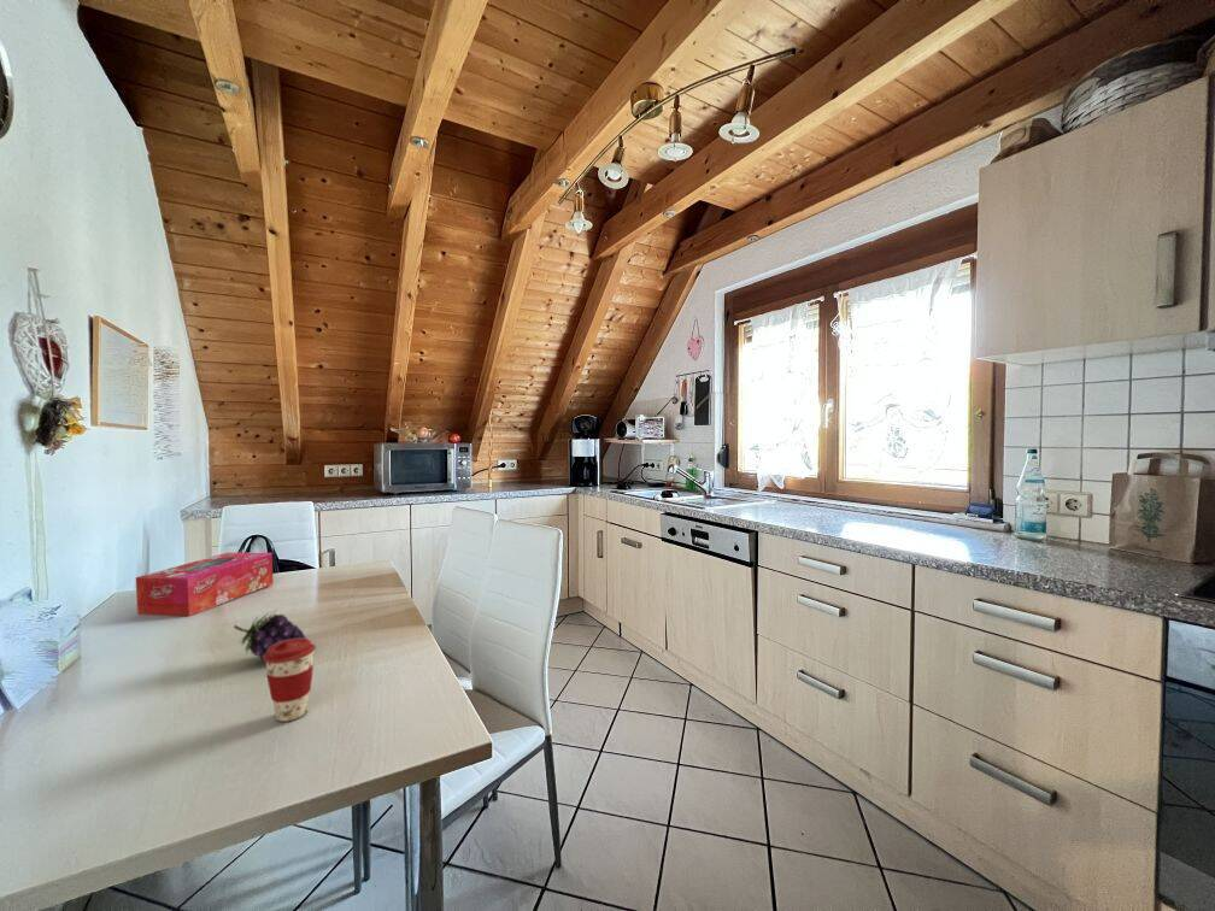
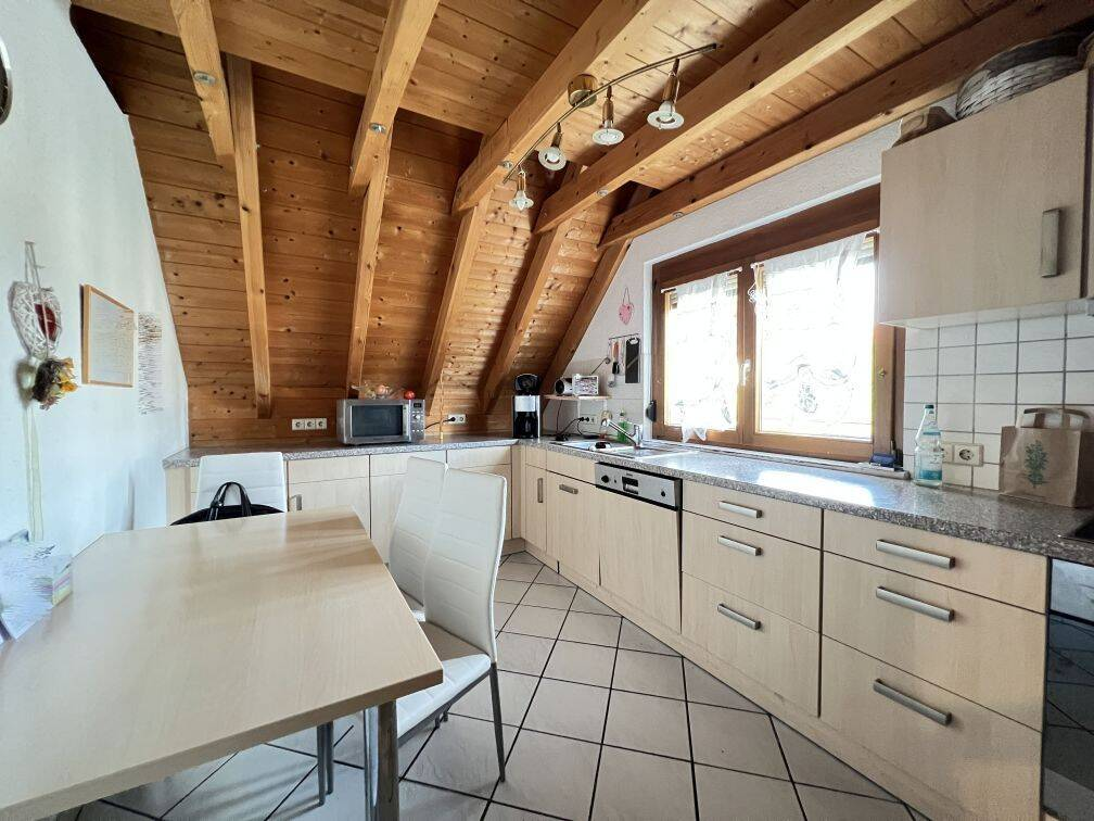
- tissue box [135,551,275,617]
- fruit [233,607,310,660]
- coffee cup [263,637,317,722]
